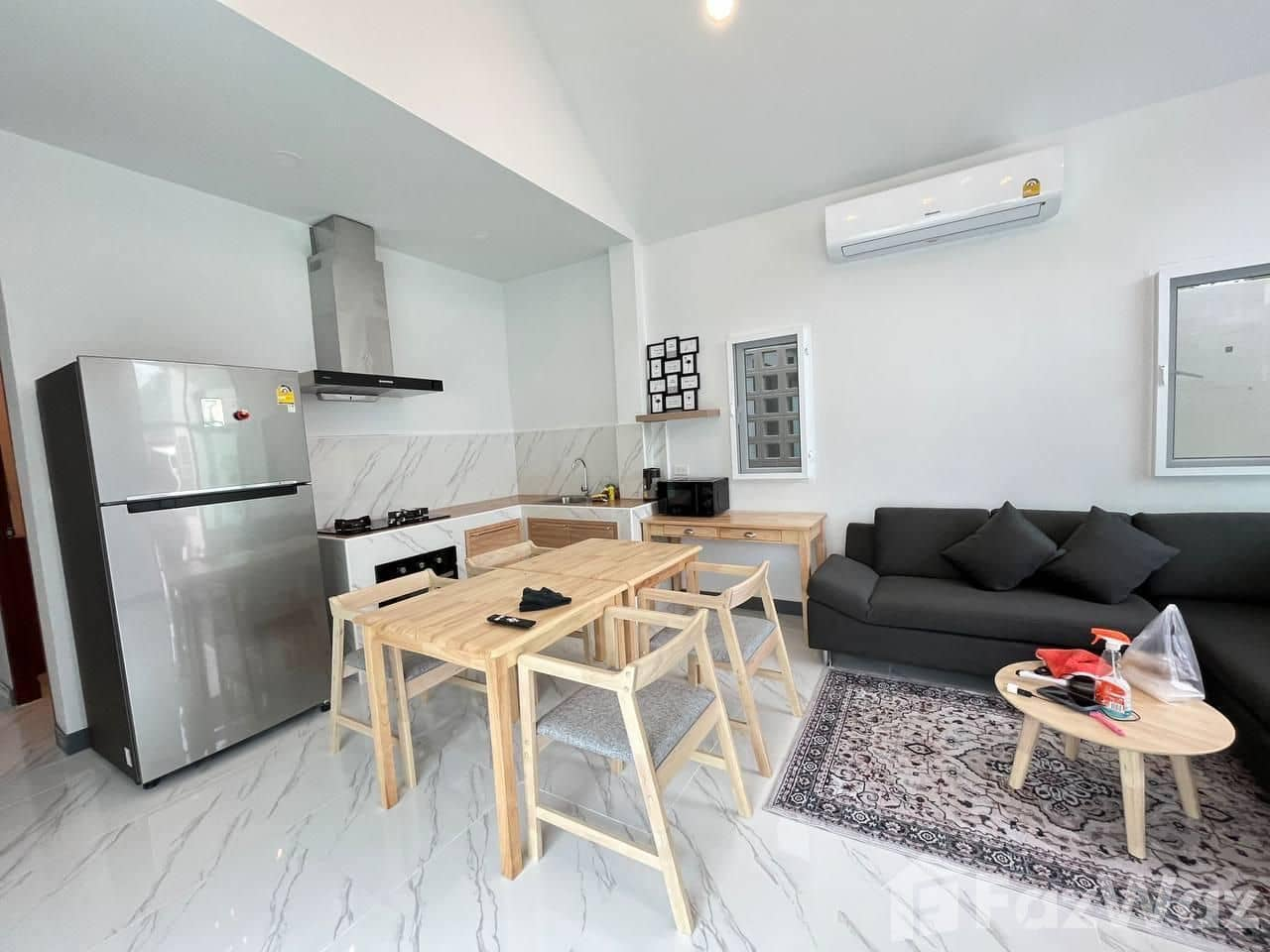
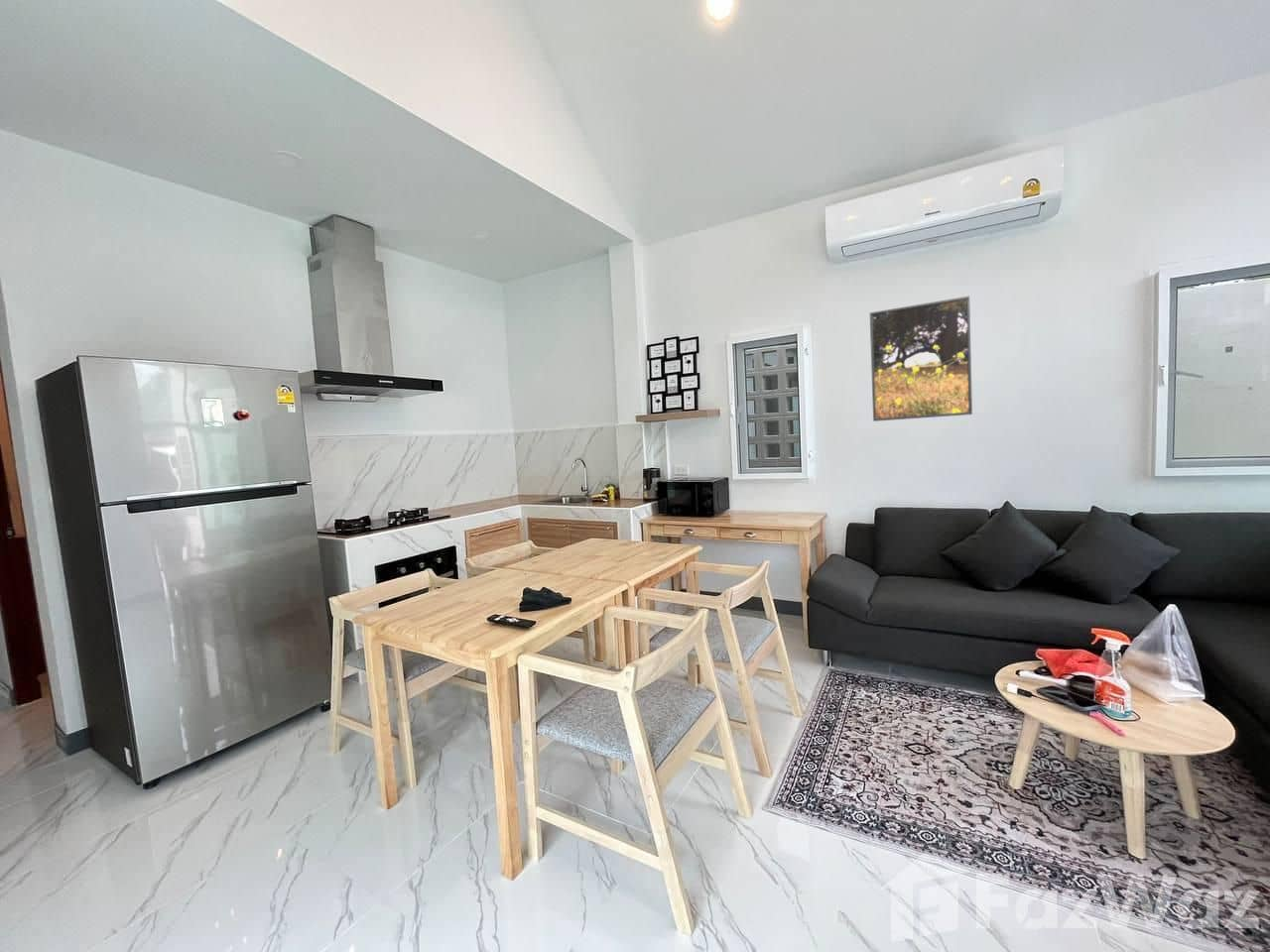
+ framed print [869,296,973,422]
